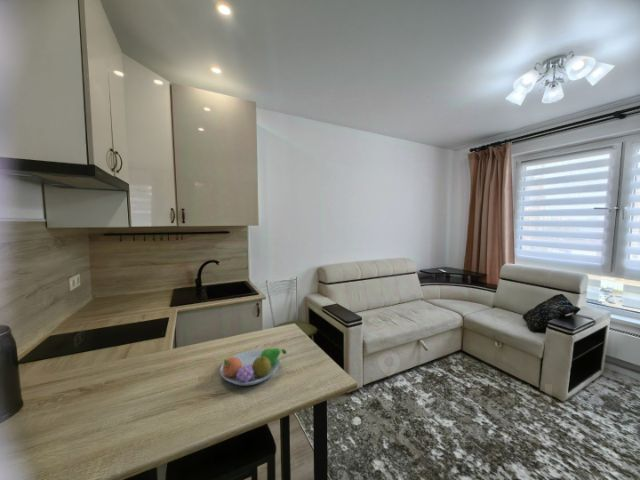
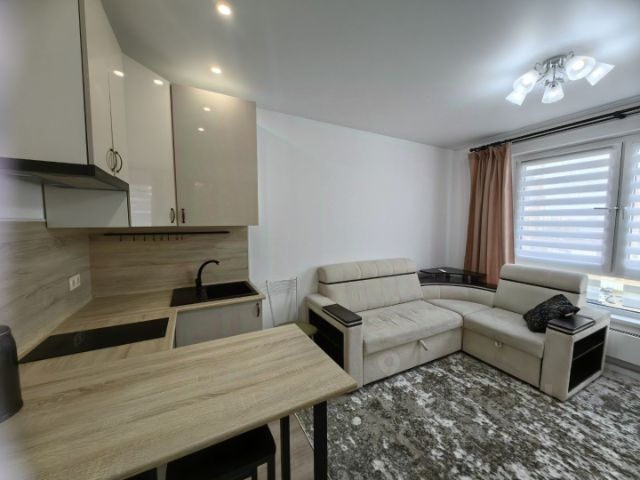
- fruit bowl [219,347,288,386]
